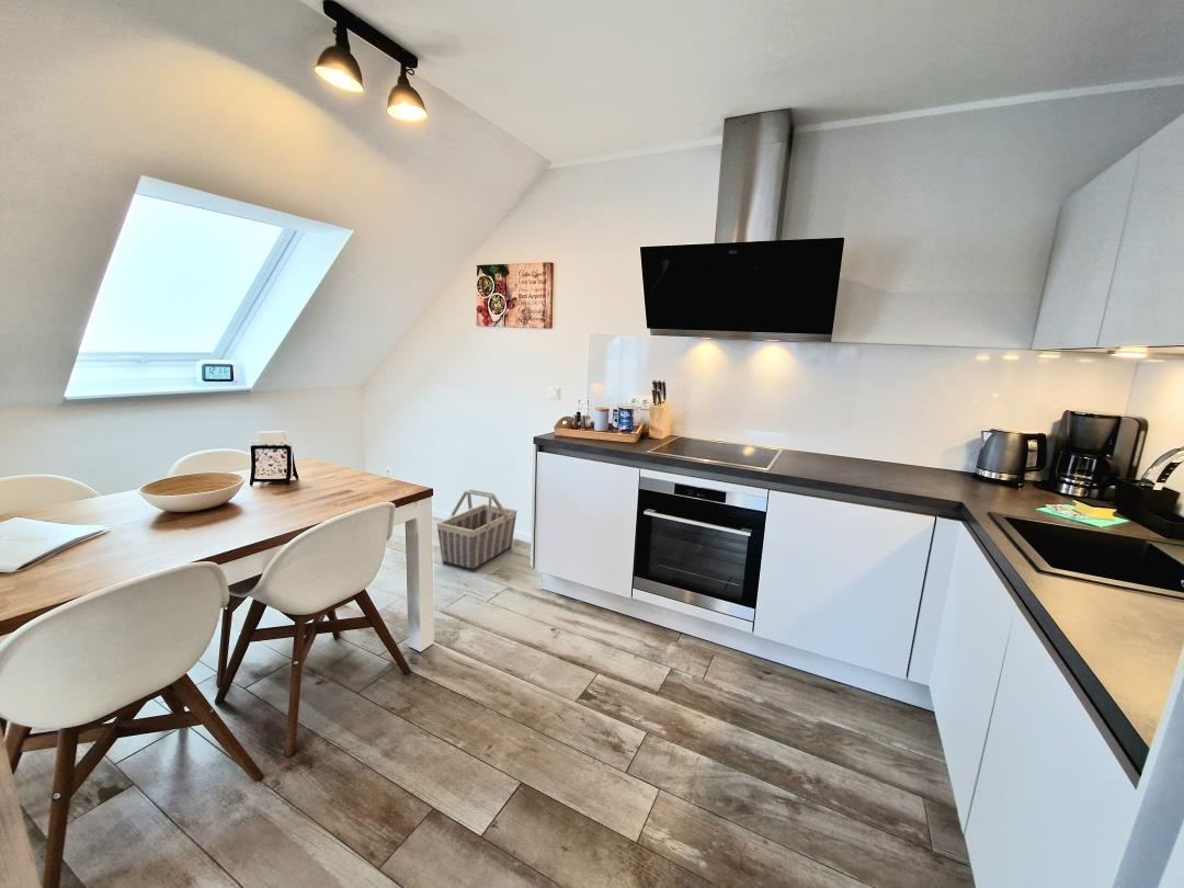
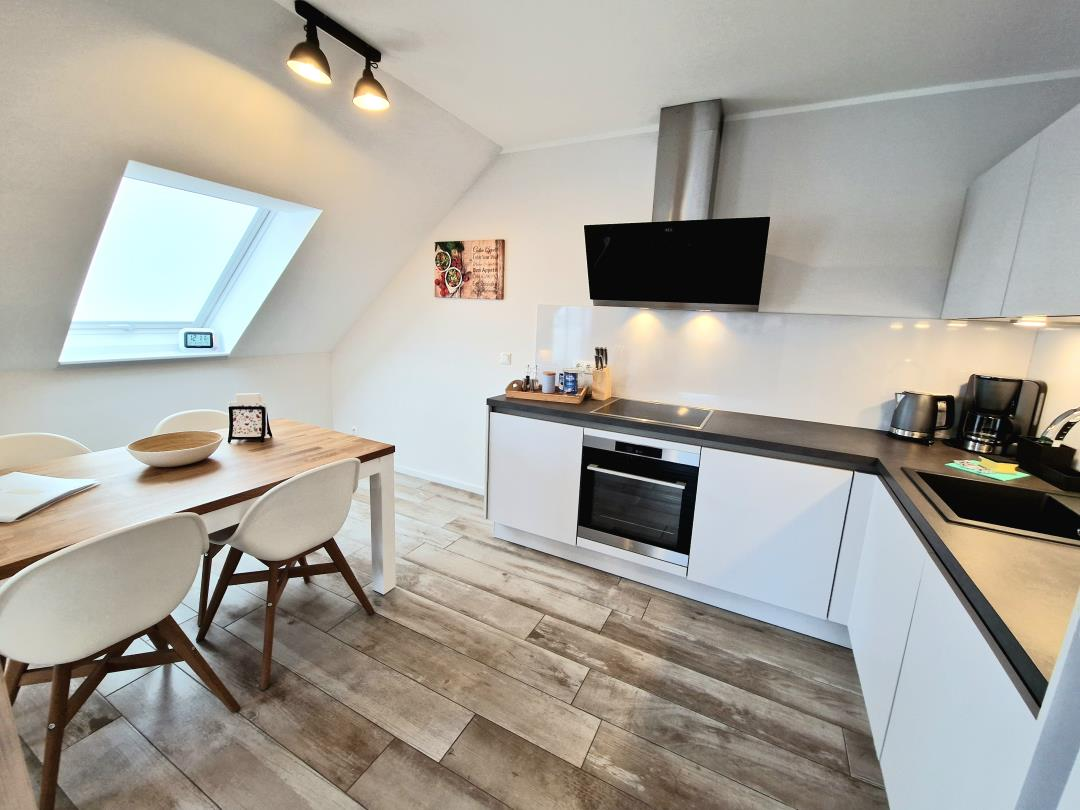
- basket [436,489,517,573]
